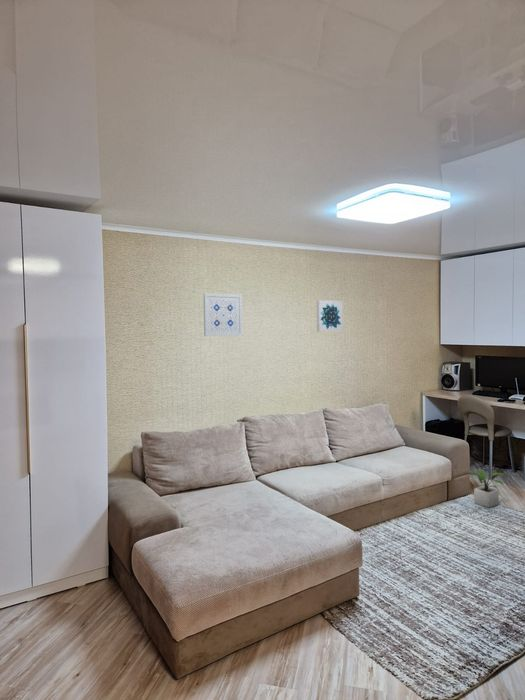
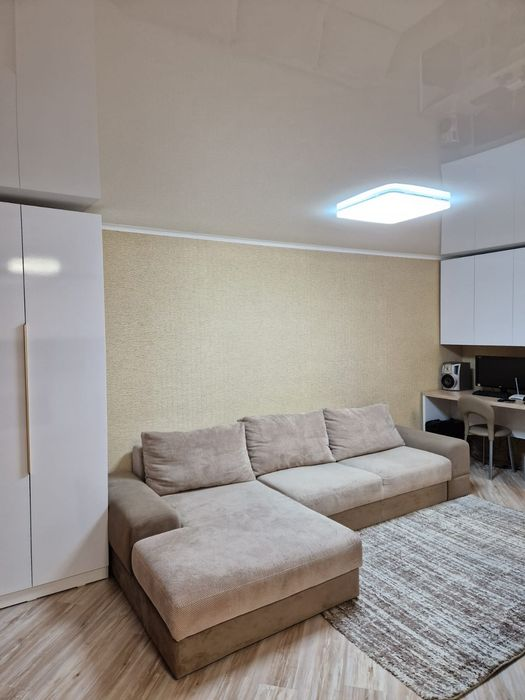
- wall art [202,293,243,337]
- wall art [316,299,344,333]
- potted plant [466,470,505,509]
